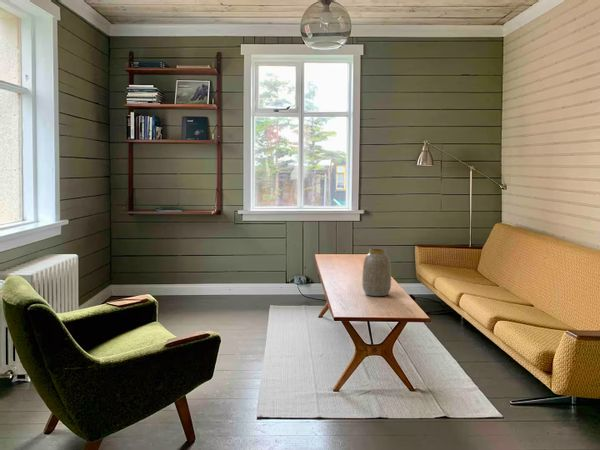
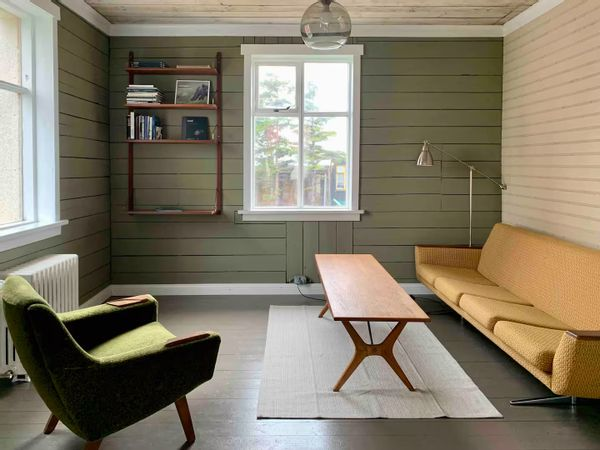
- vase [361,248,392,297]
